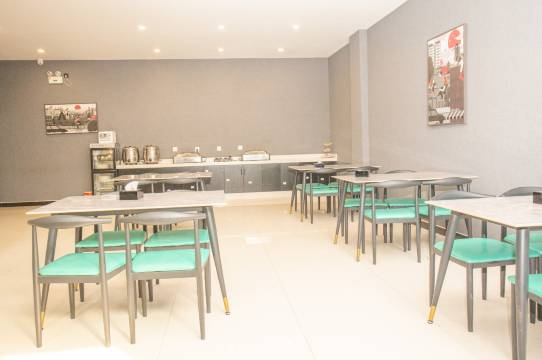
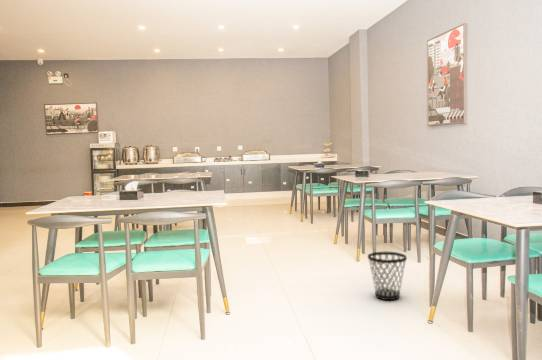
+ wastebasket [367,251,408,301]
